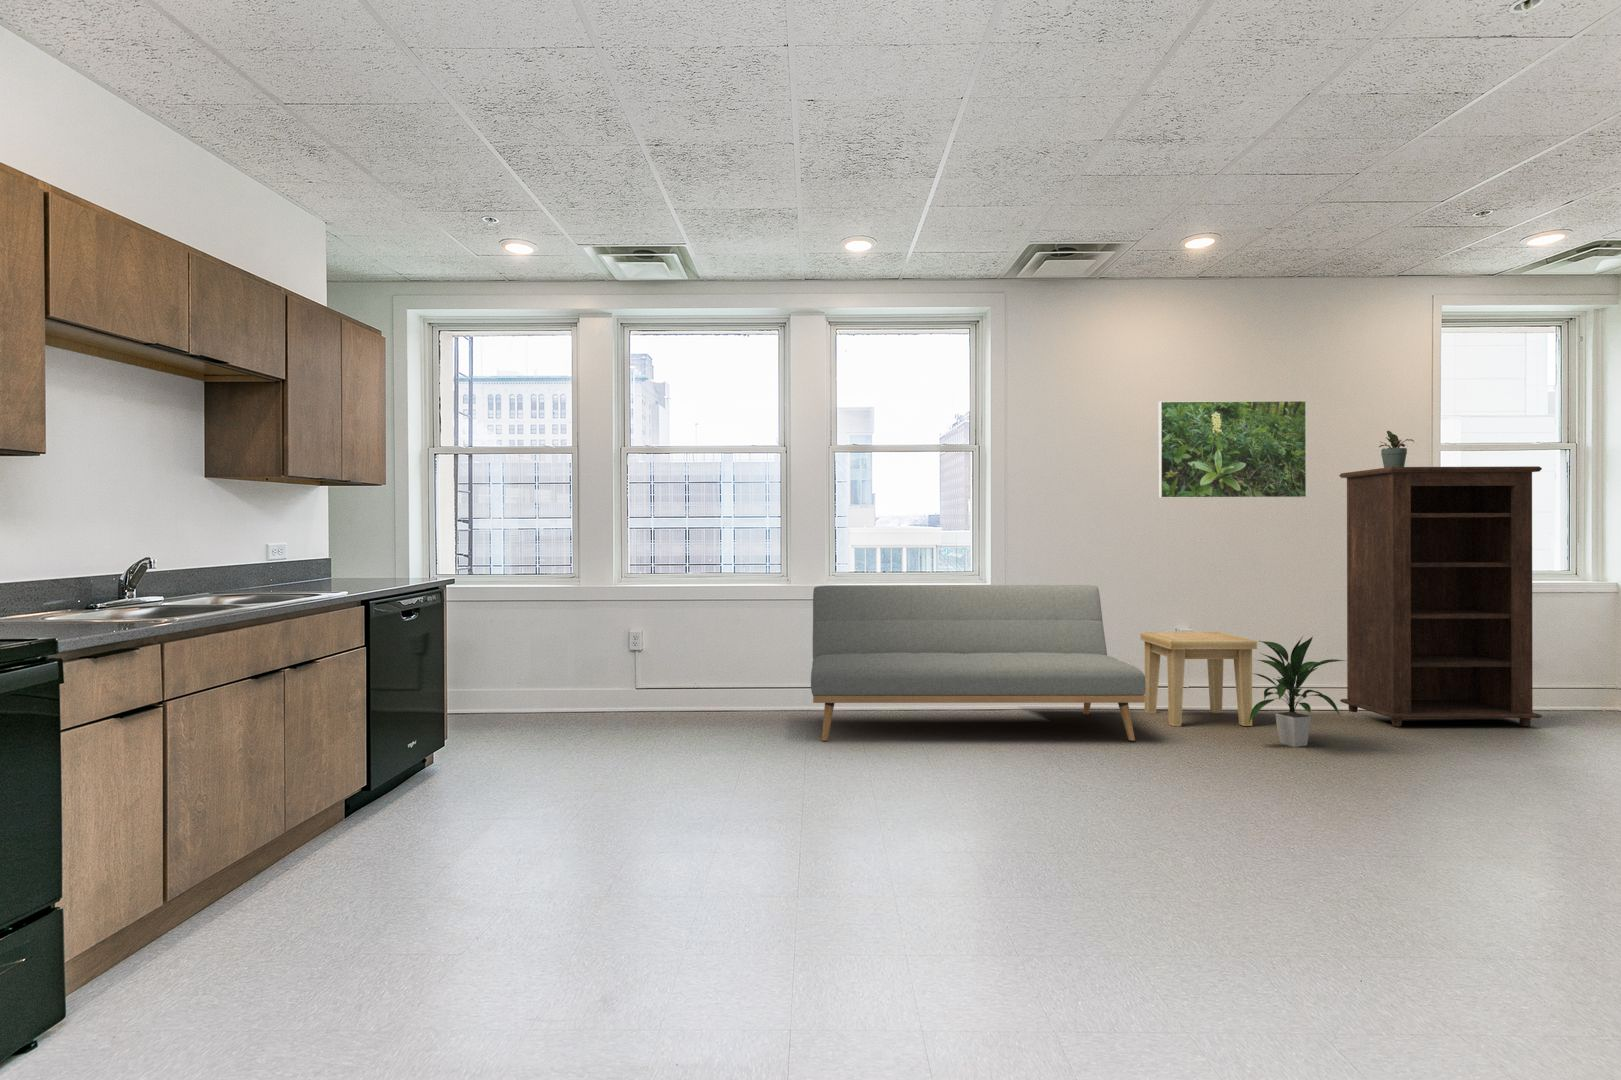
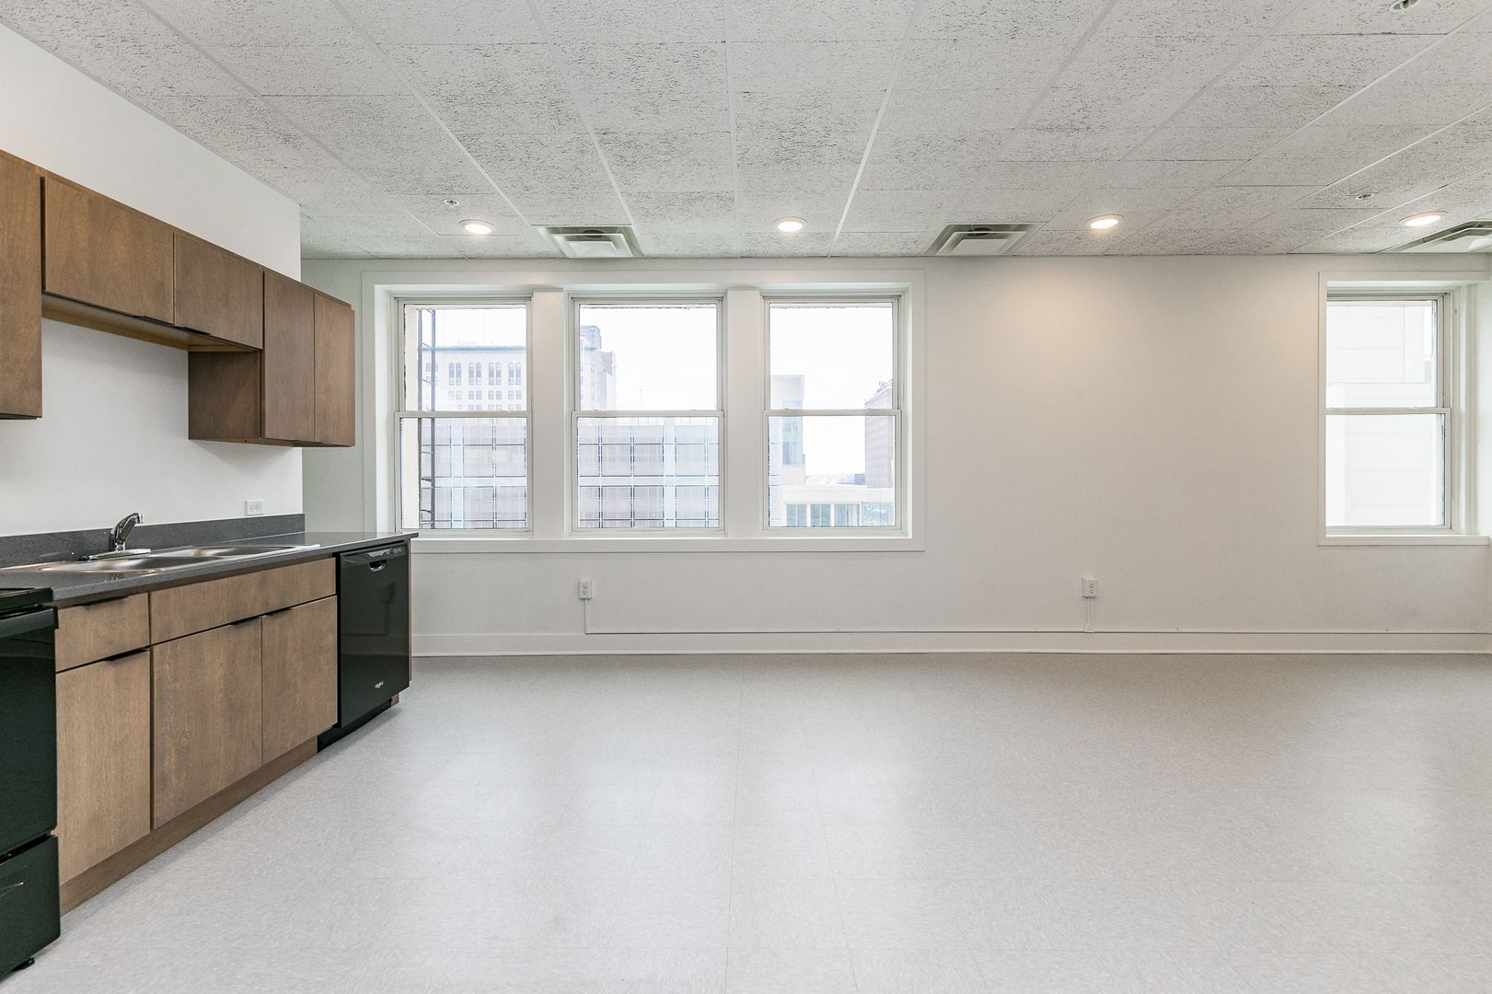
- side table [1139,630,1258,727]
- bookshelf [1338,465,1543,727]
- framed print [1158,400,1306,499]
- potted plant [1378,430,1415,468]
- indoor plant [1249,634,1347,749]
- sofa [810,585,1146,742]
